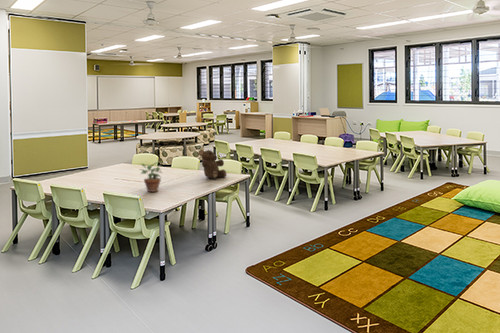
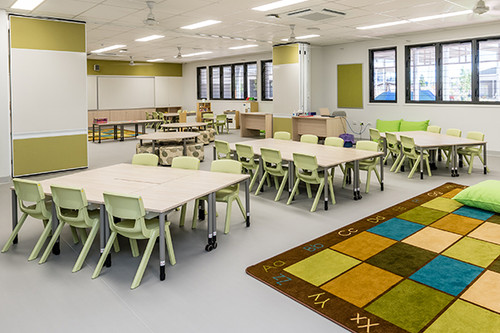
- potted plant [138,161,163,193]
- teddy bear [198,149,228,179]
